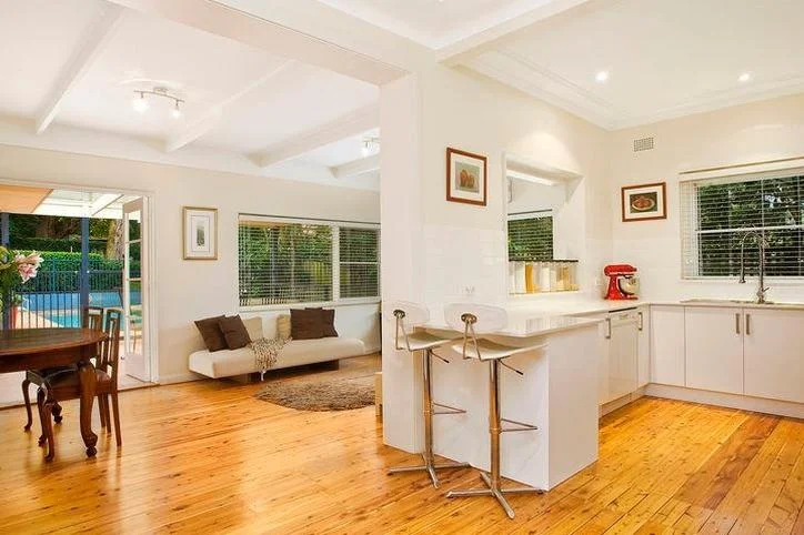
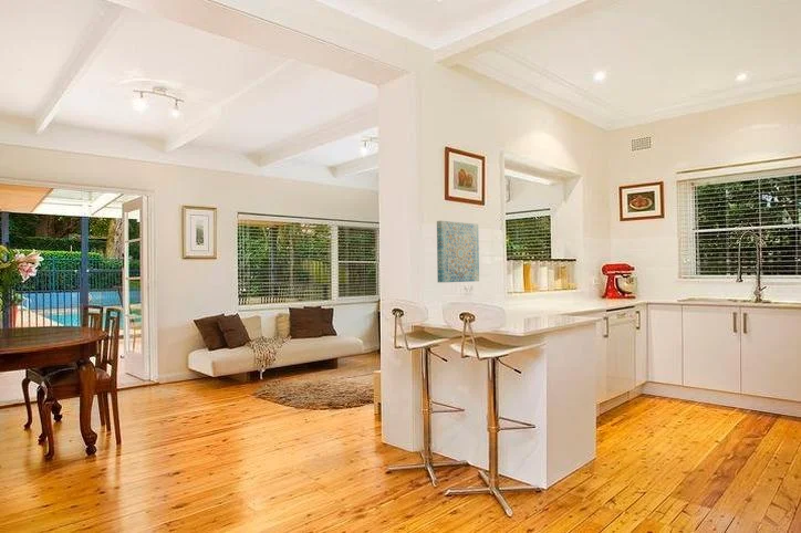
+ wall art [436,220,480,283]
